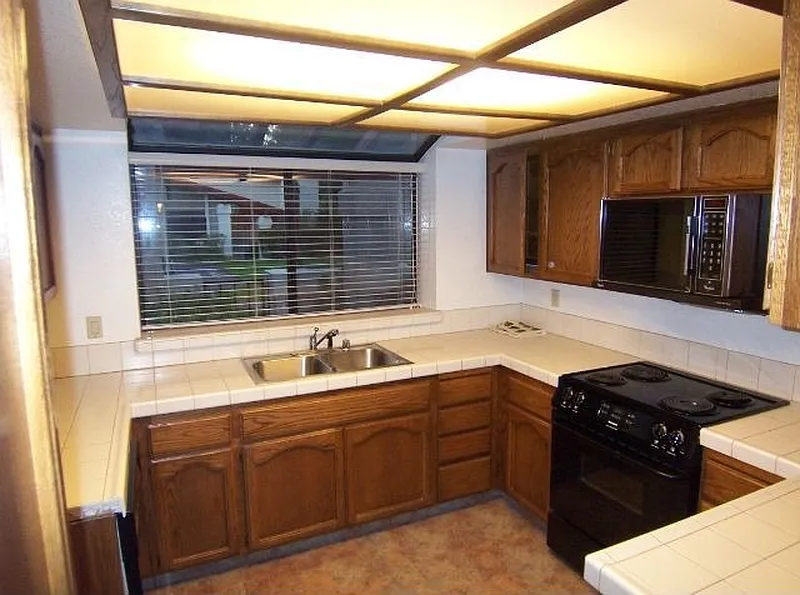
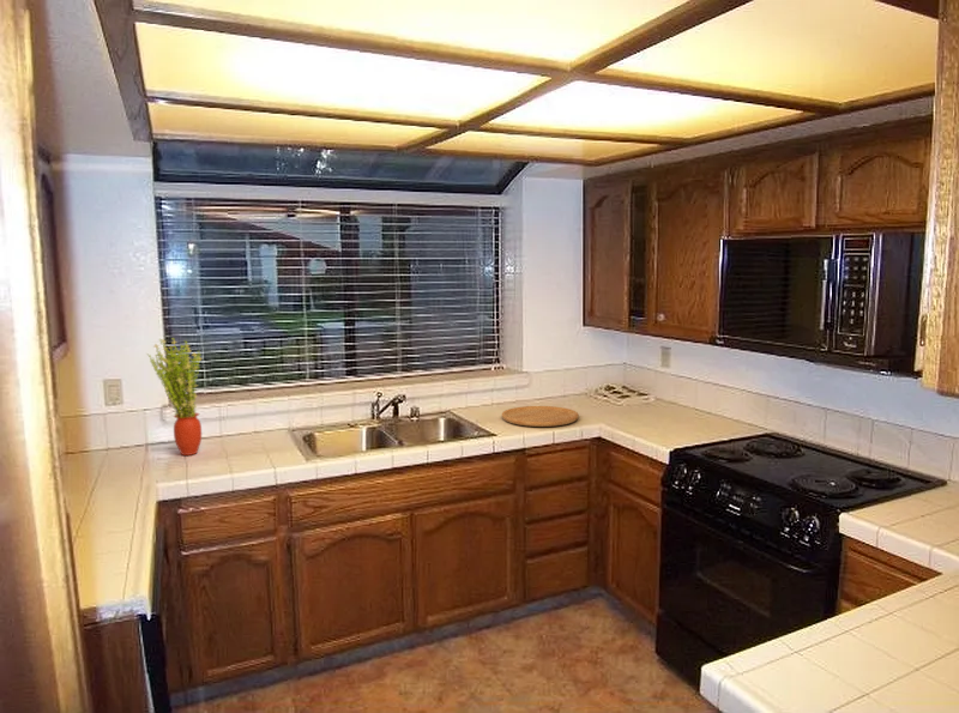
+ potted plant [145,337,204,457]
+ cutting board [501,405,580,428]
